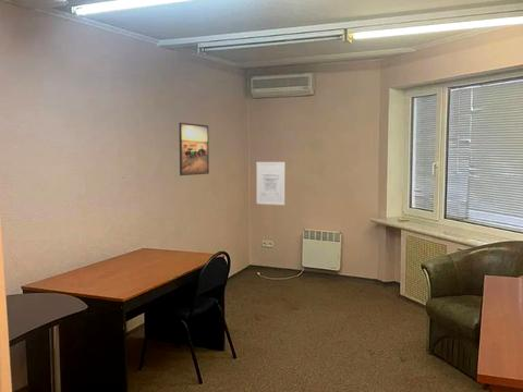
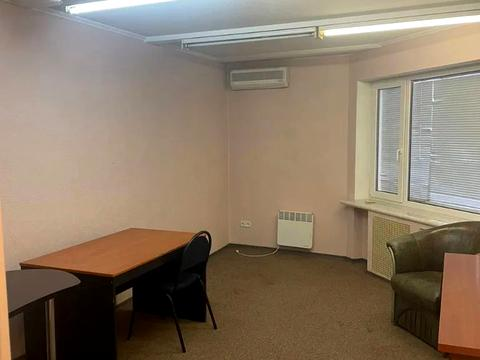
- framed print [178,122,210,176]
- wall art [256,161,287,206]
